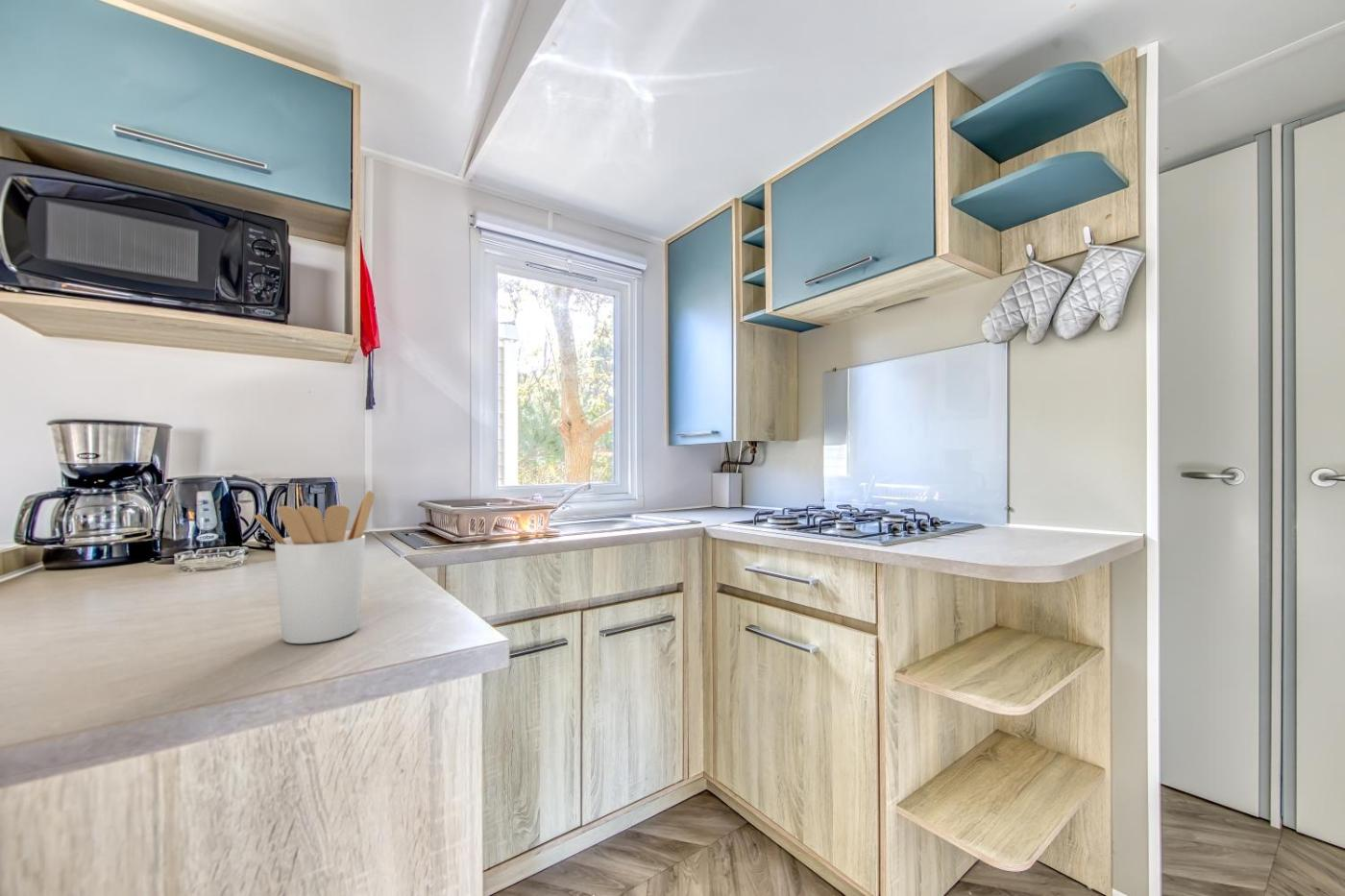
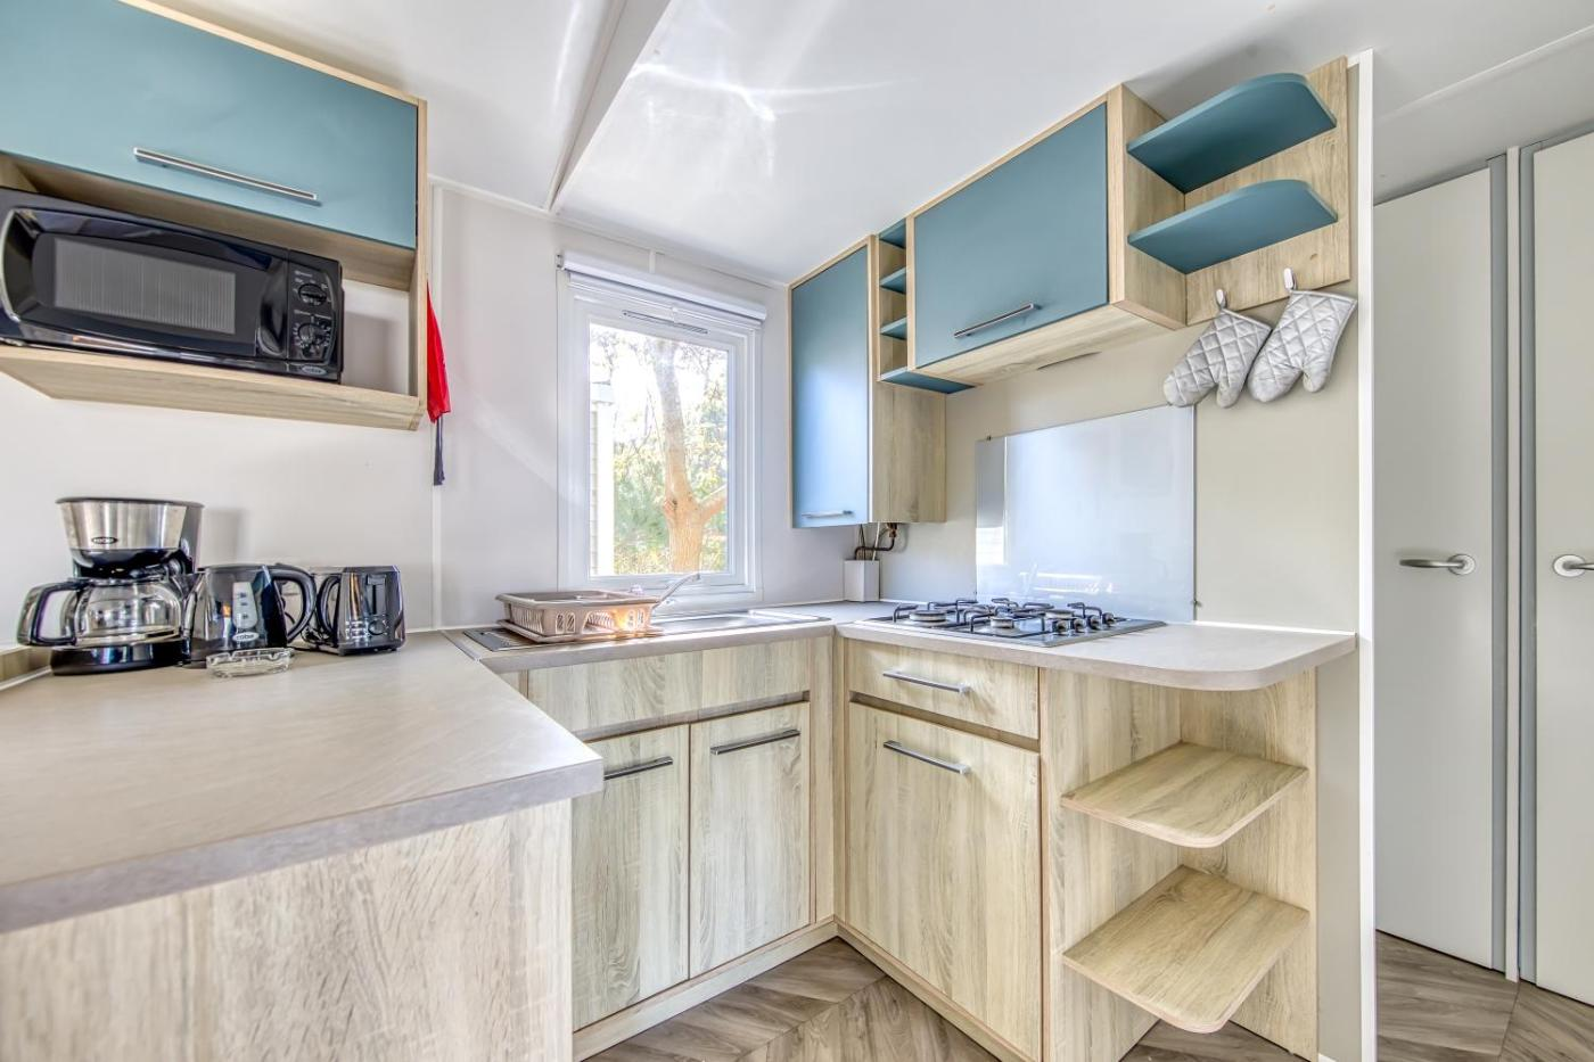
- utensil holder [254,490,376,644]
